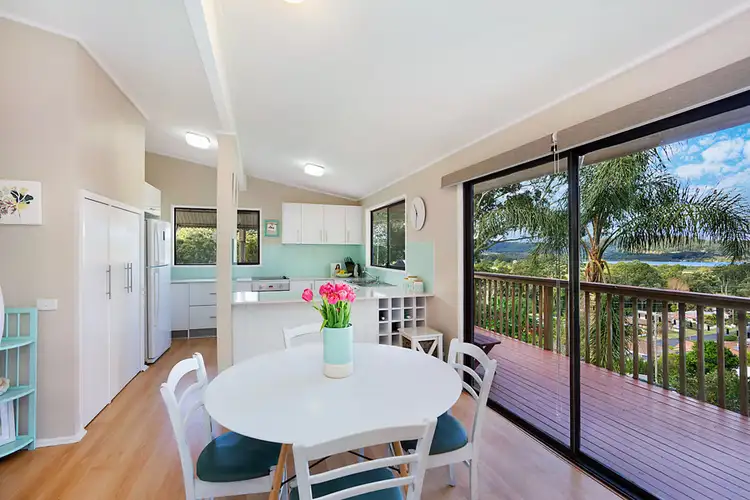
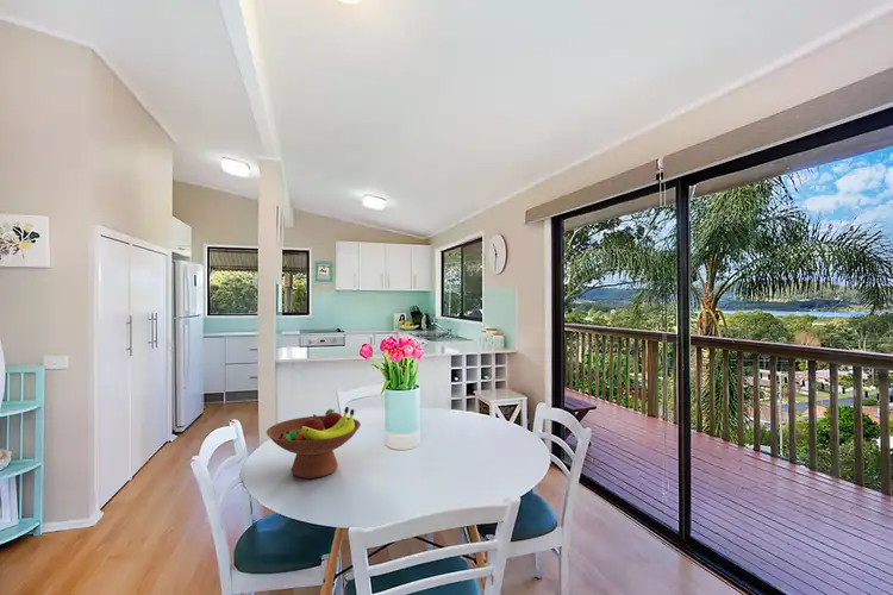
+ fruit bowl [266,406,362,480]
